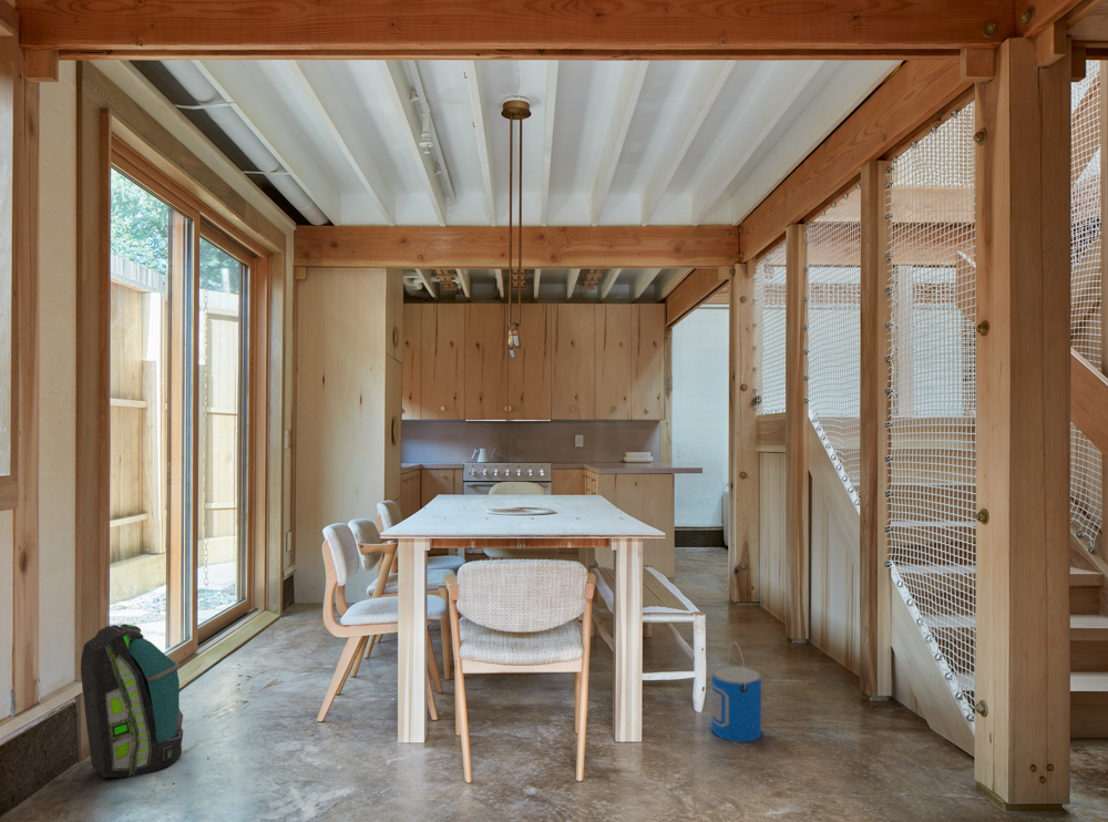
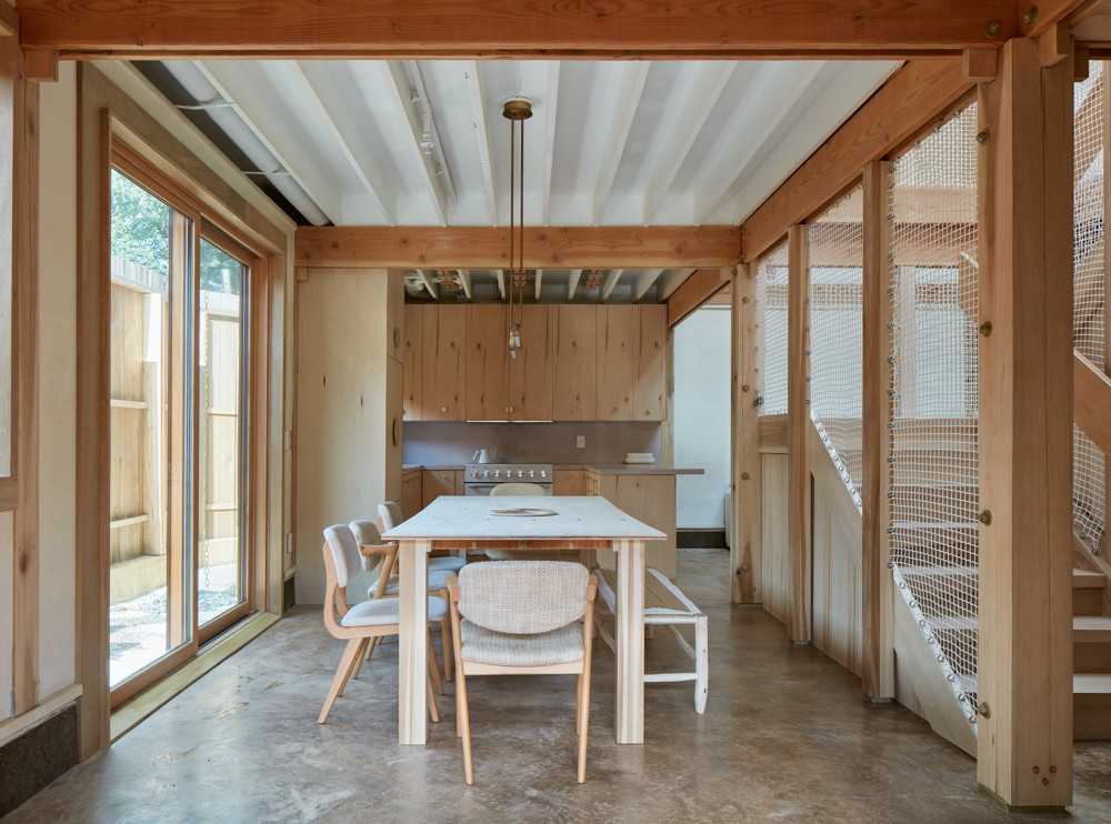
- bucket [710,640,762,742]
- backpack [80,623,184,779]
